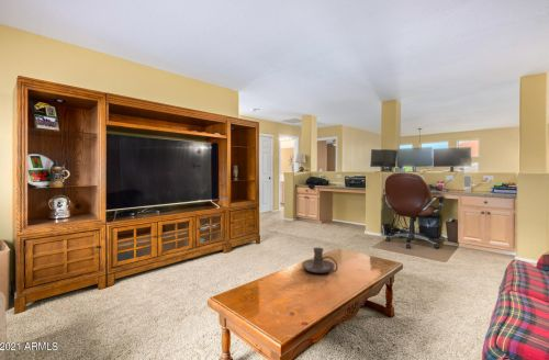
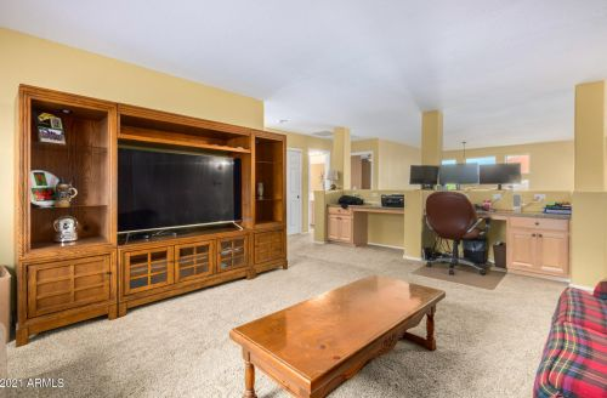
- candle holder [301,247,339,274]
